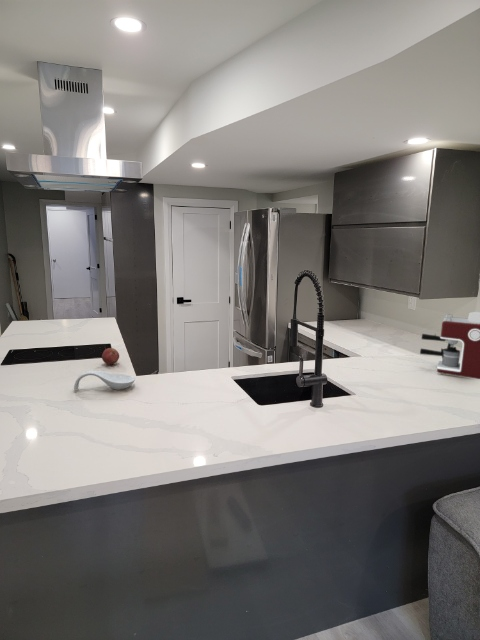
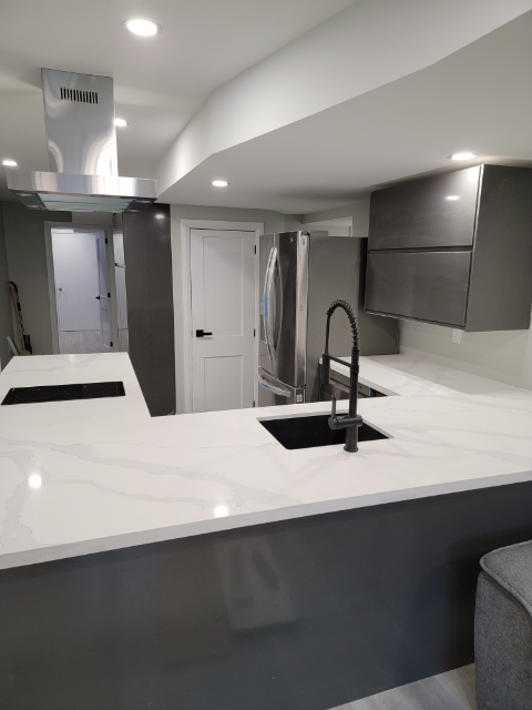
- coffee maker [419,311,480,380]
- spoon rest [73,370,136,391]
- fruit [101,347,120,366]
